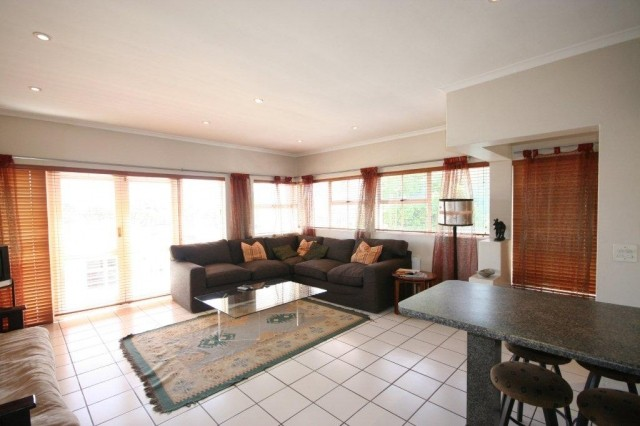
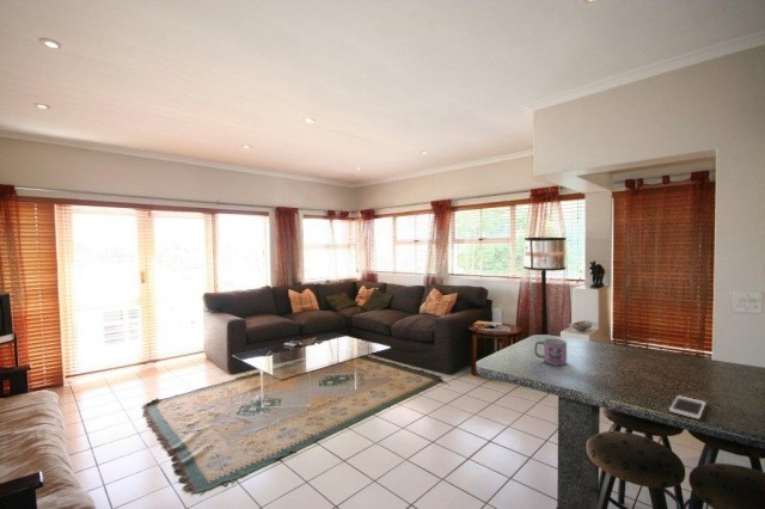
+ cell phone [668,394,706,421]
+ mug [533,338,568,367]
